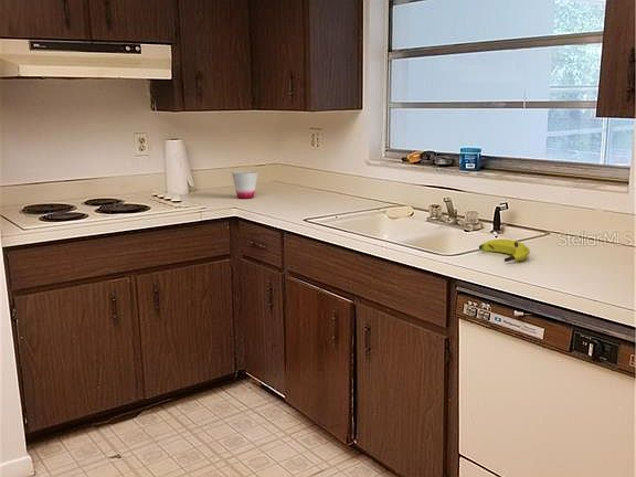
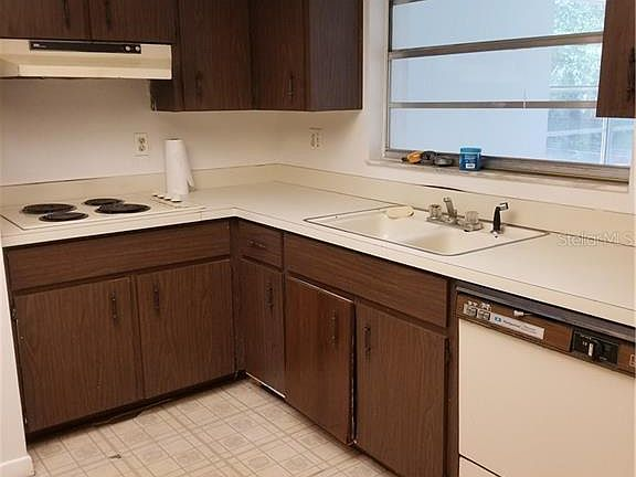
- banana [478,239,531,263]
- cup [231,170,258,200]
